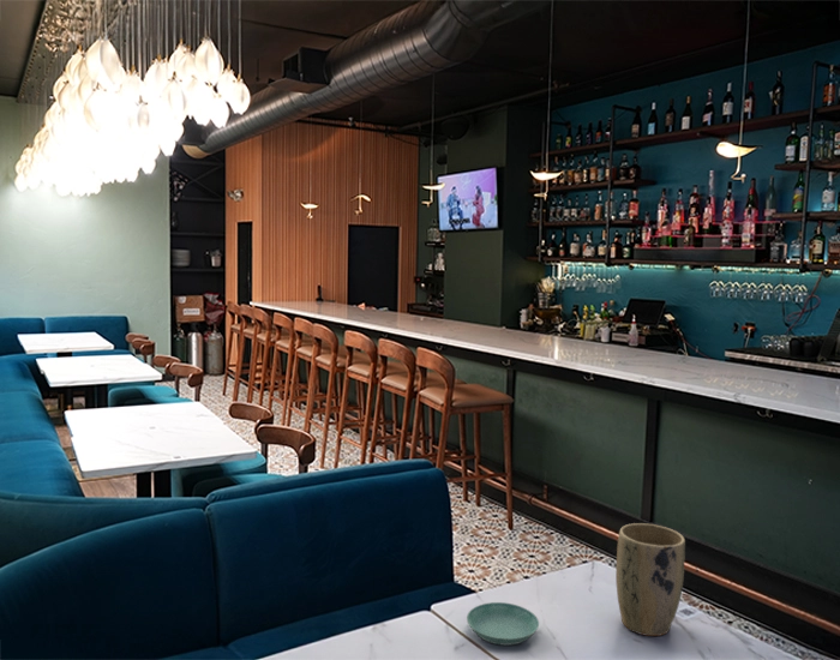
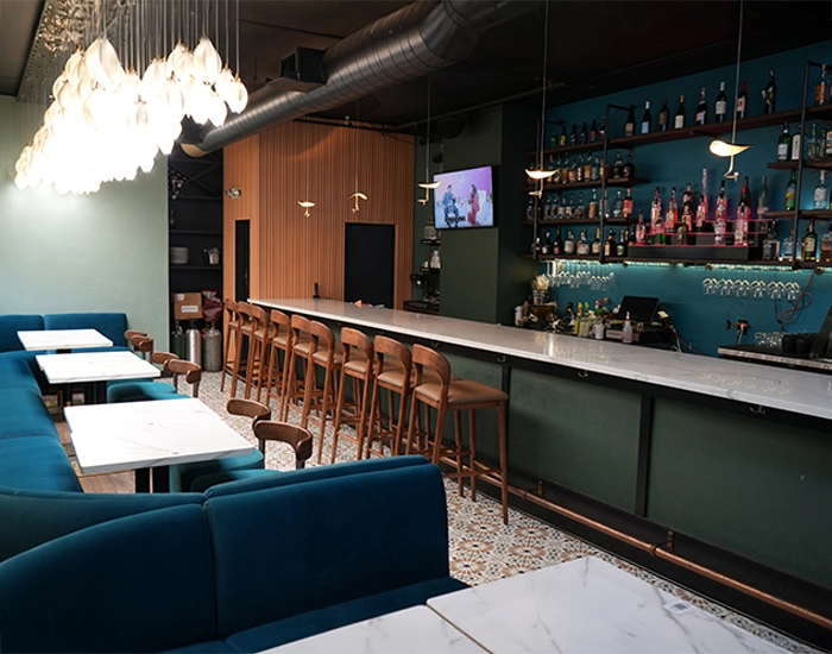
- saucer [466,601,540,647]
- plant pot [614,522,686,637]
